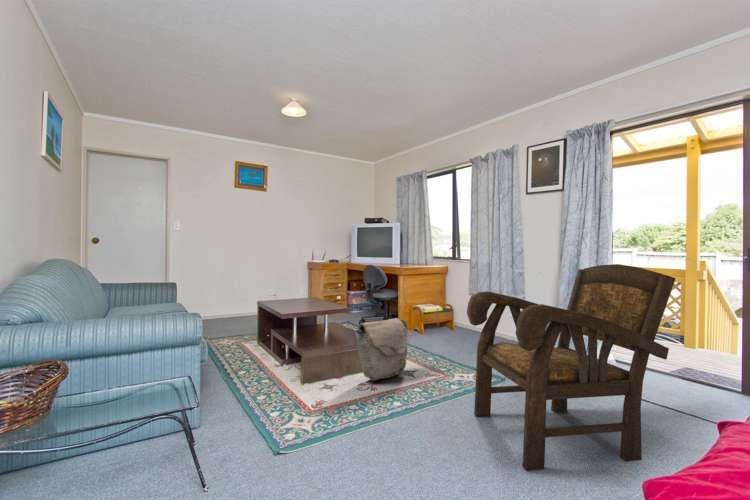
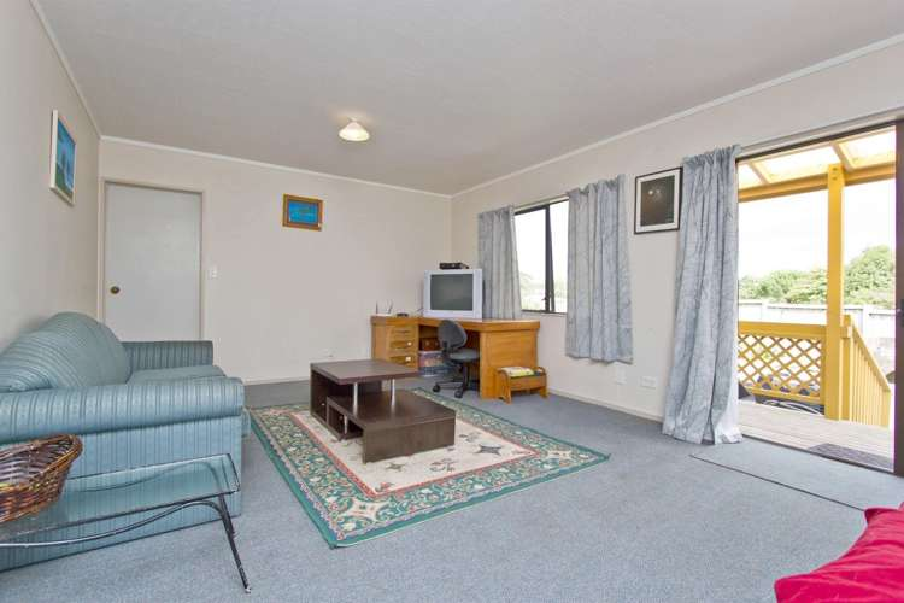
- bag [354,317,410,381]
- armchair [466,263,677,472]
